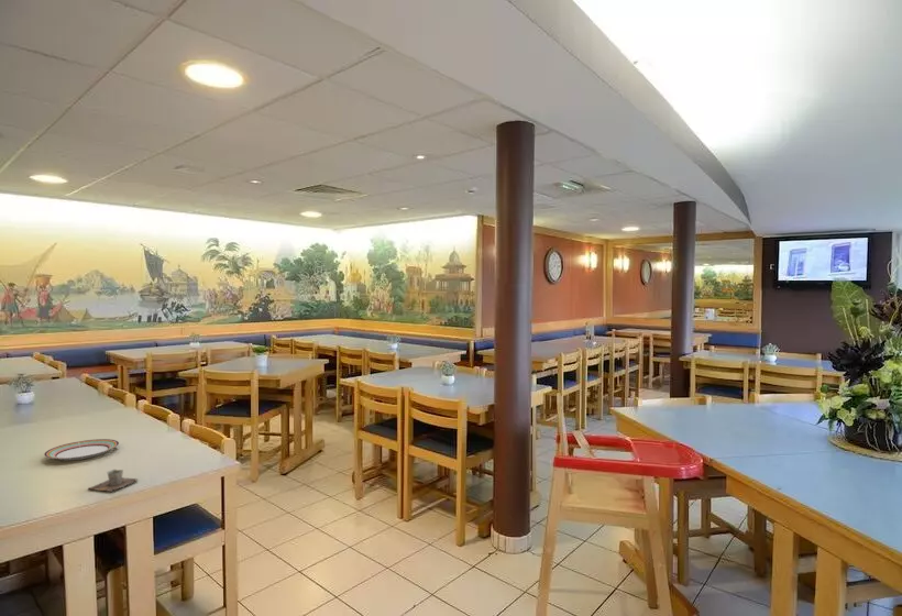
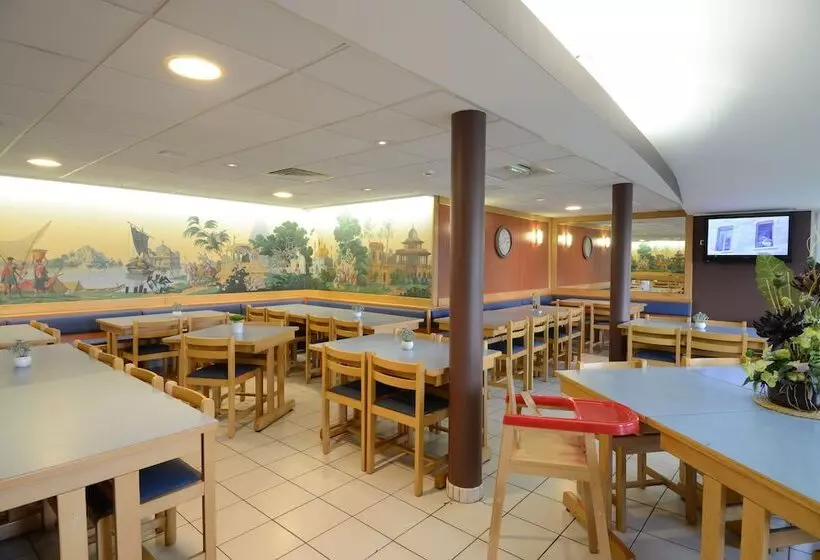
- cup [87,469,140,493]
- plate [43,438,120,461]
